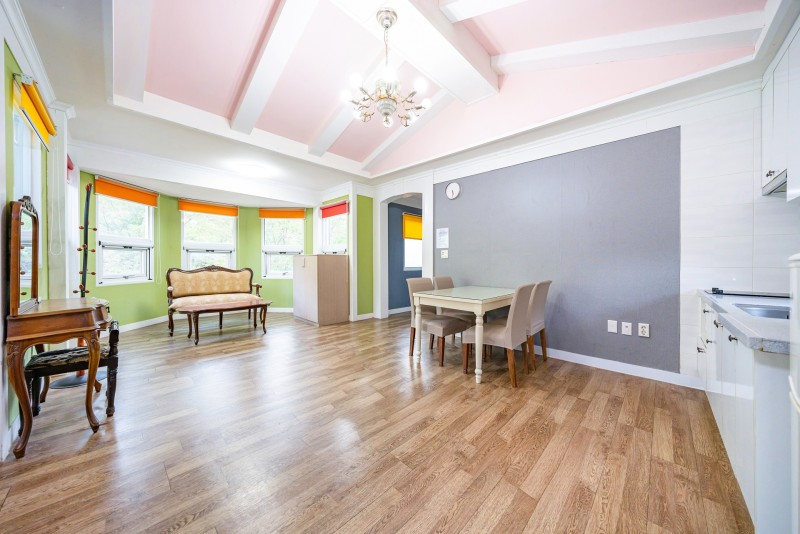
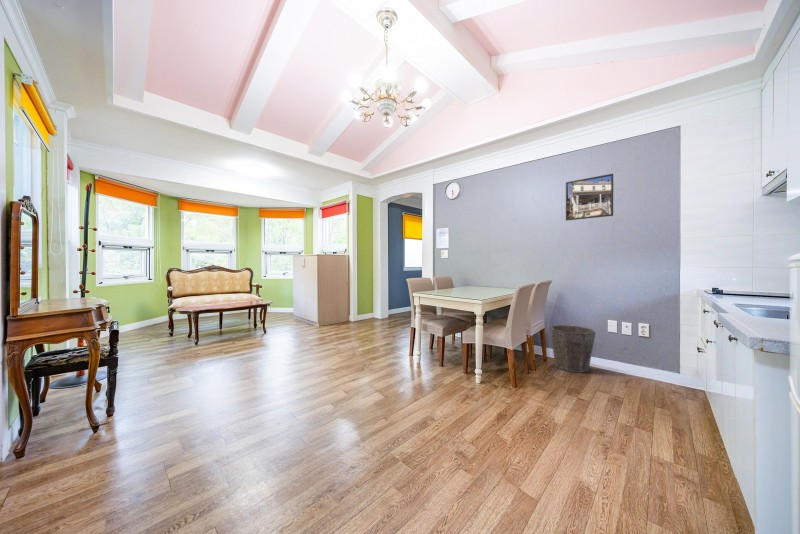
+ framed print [565,173,614,222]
+ waste bin [548,324,596,374]
